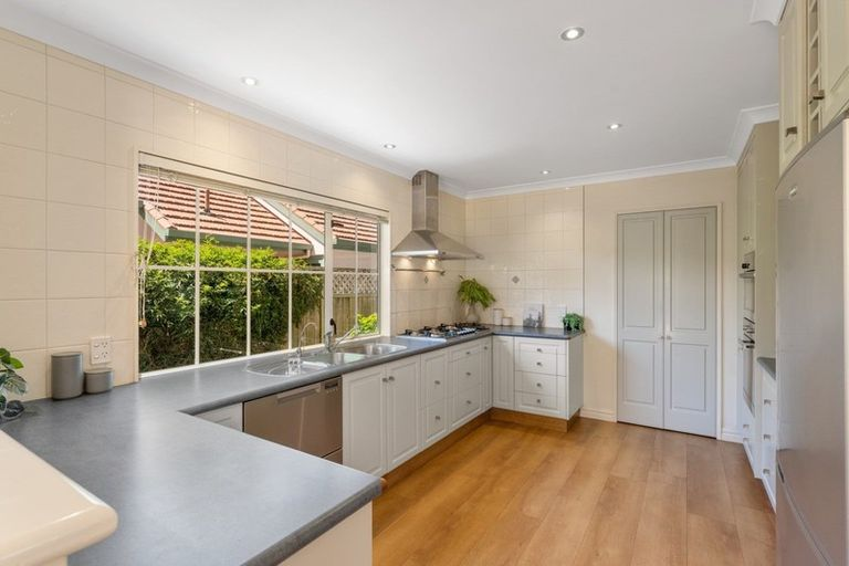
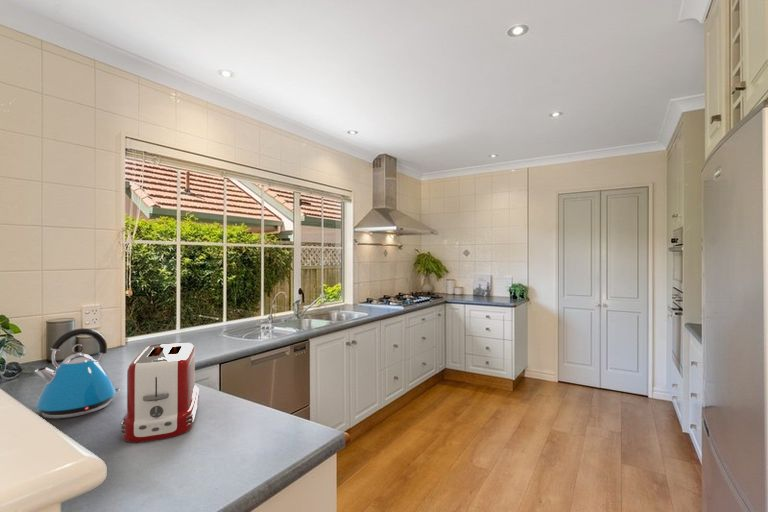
+ kettle [34,327,121,420]
+ toaster [120,342,200,443]
